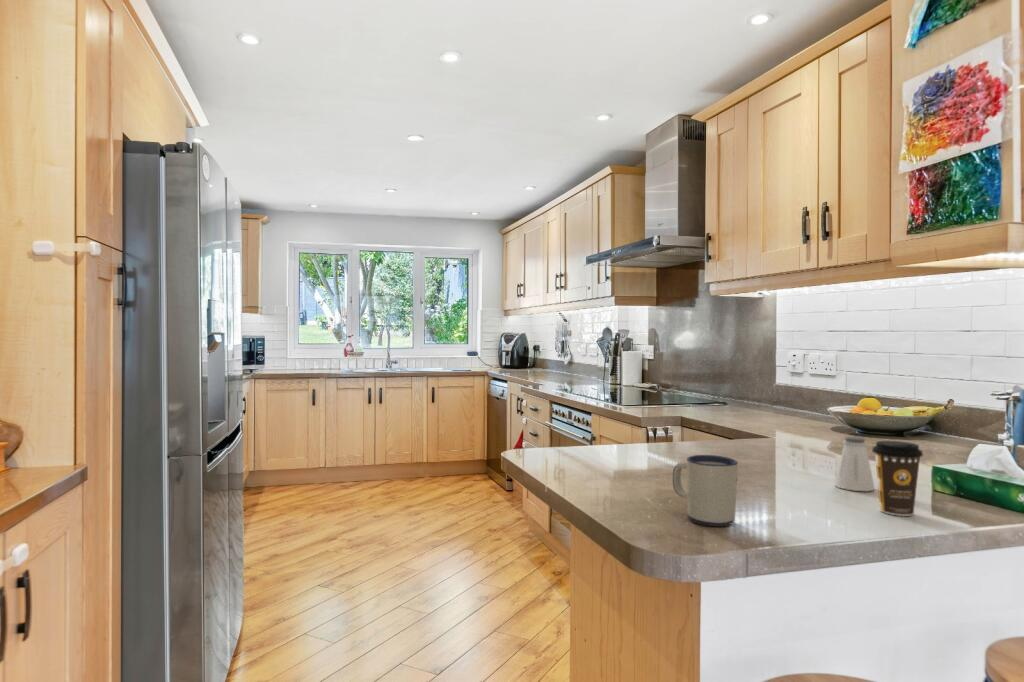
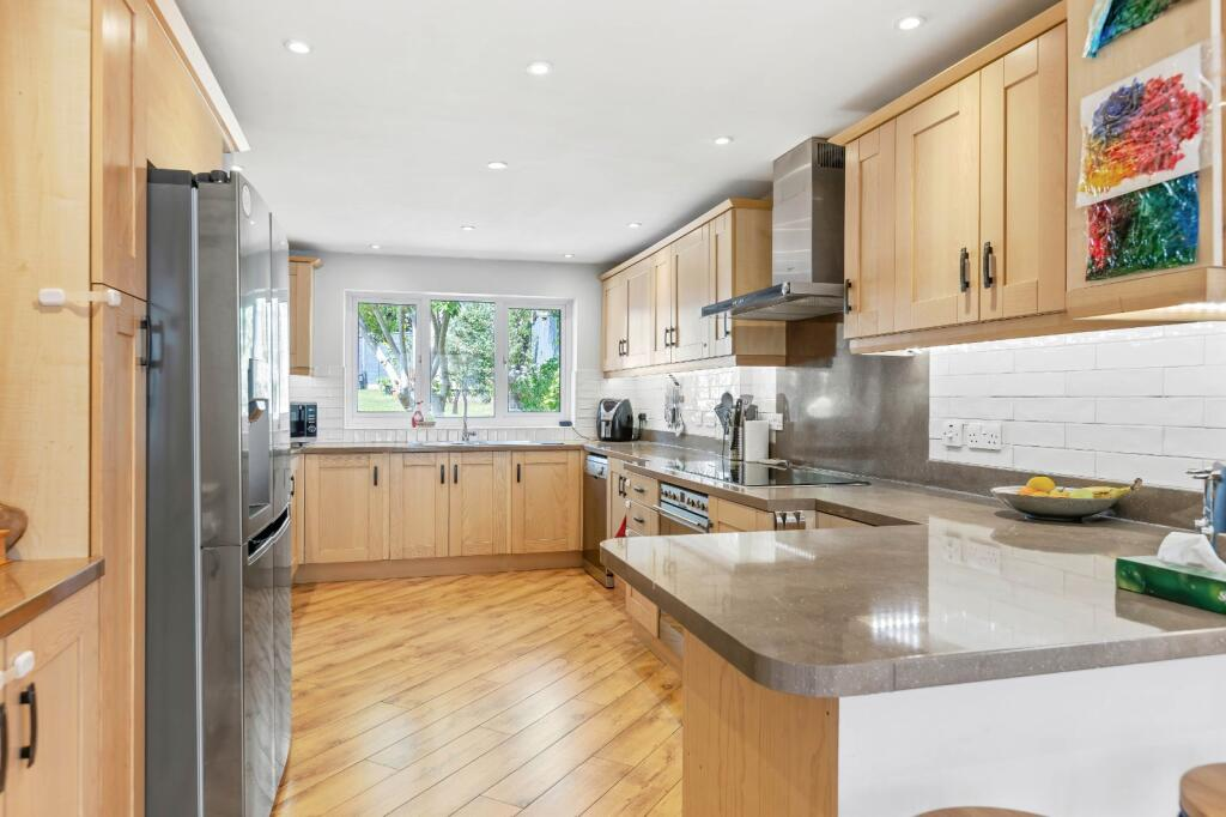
- coffee cup [871,440,924,517]
- mug [672,454,739,527]
- saltshaker [834,436,876,492]
